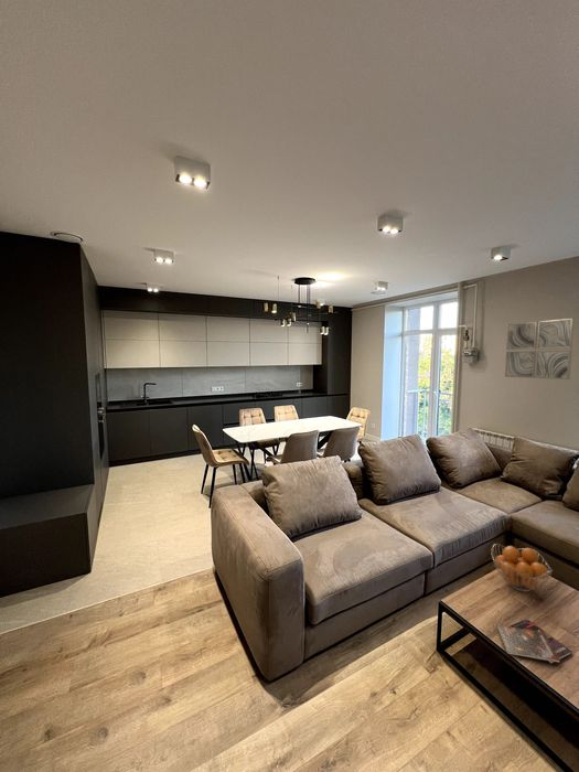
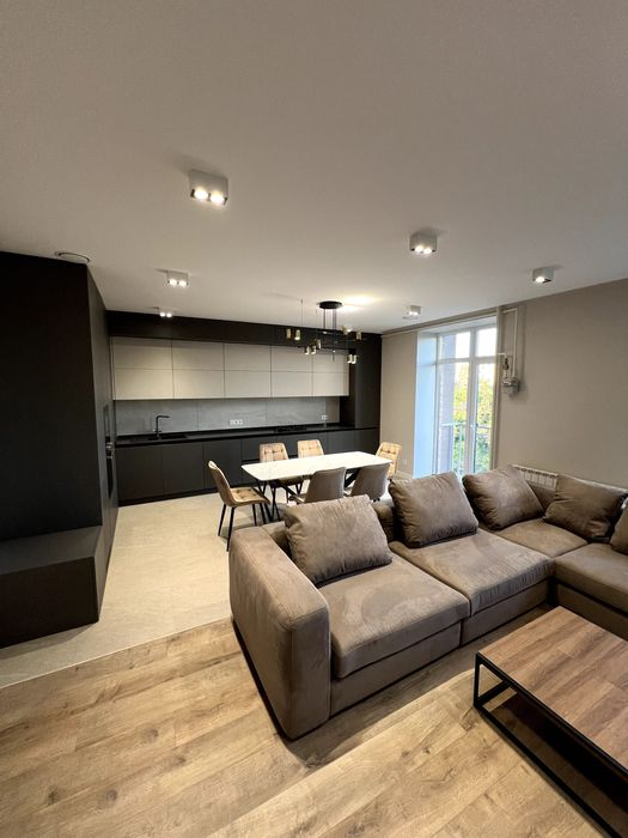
- fruit basket [491,543,554,593]
- wall art [504,318,575,380]
- booklet [495,618,573,665]
